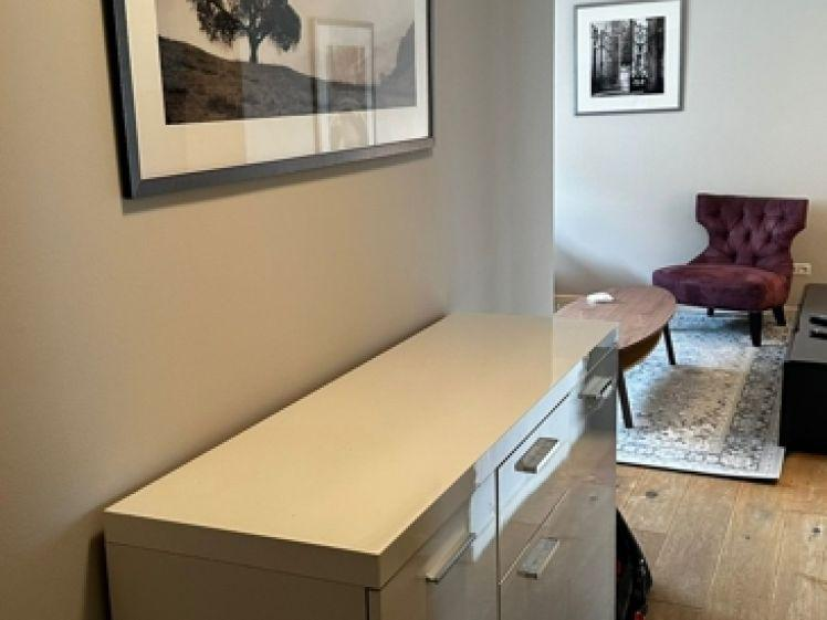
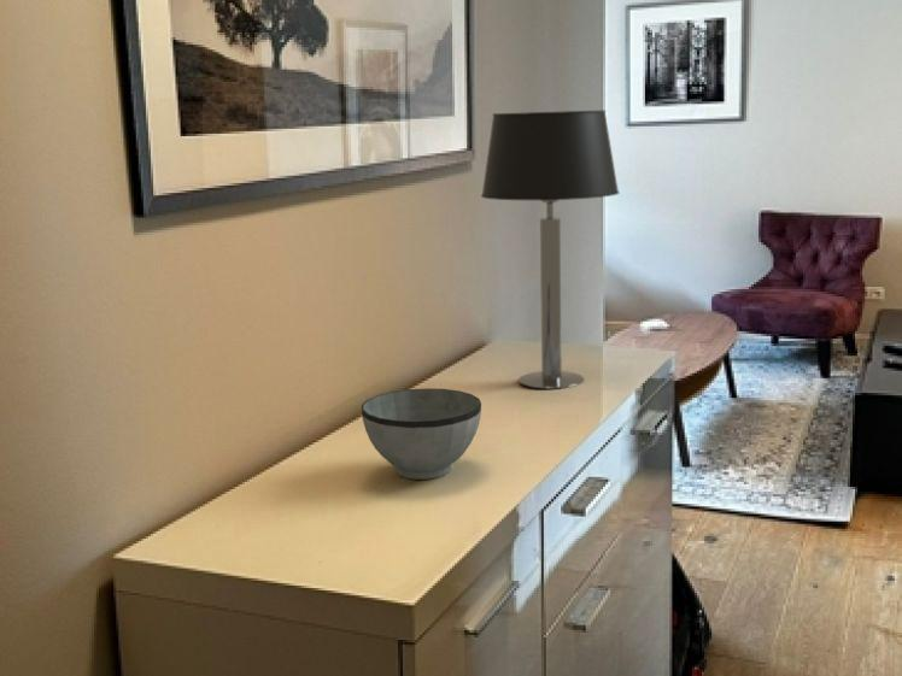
+ table lamp [480,110,620,390]
+ bowl [361,387,482,481]
